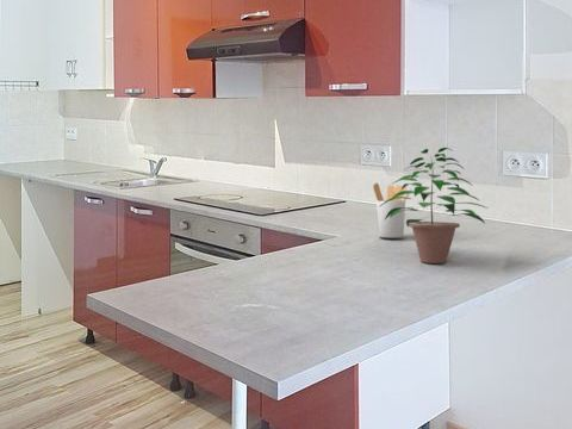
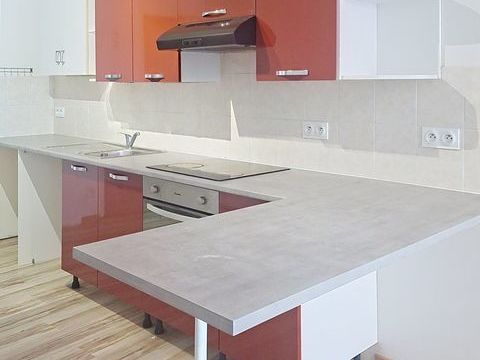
- utensil holder [372,182,412,240]
- potted plant [379,147,489,265]
